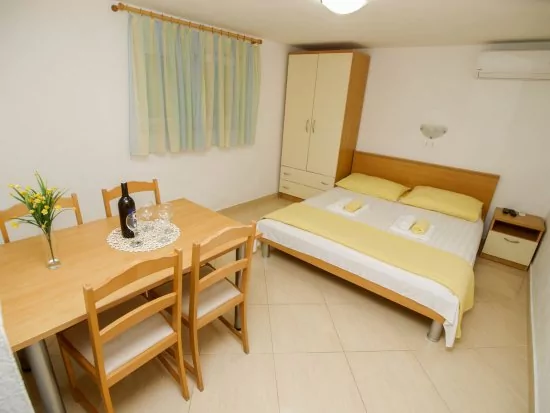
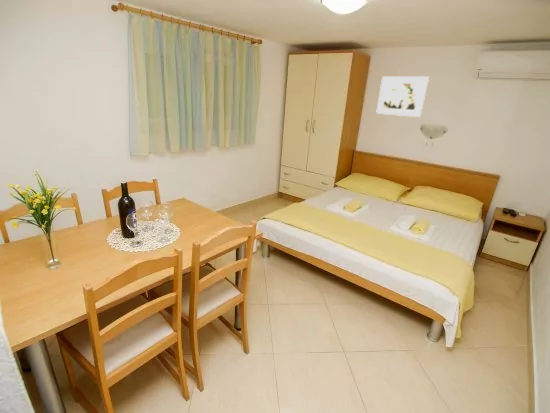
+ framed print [375,75,430,118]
